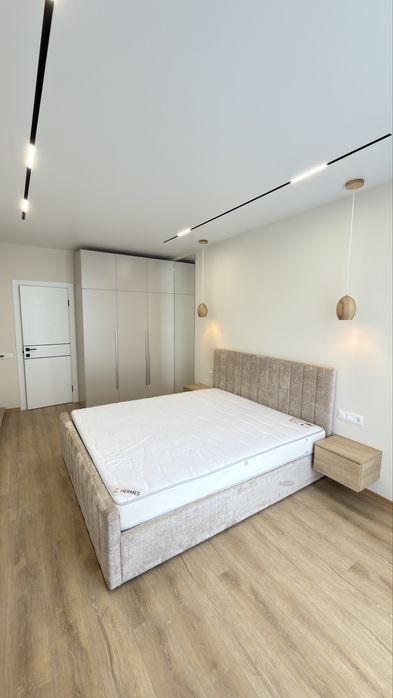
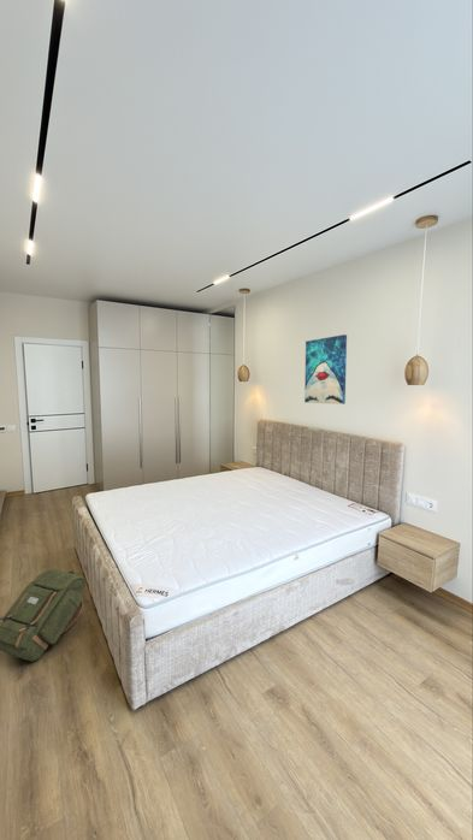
+ backpack [0,568,87,662]
+ wall art [303,333,348,406]
